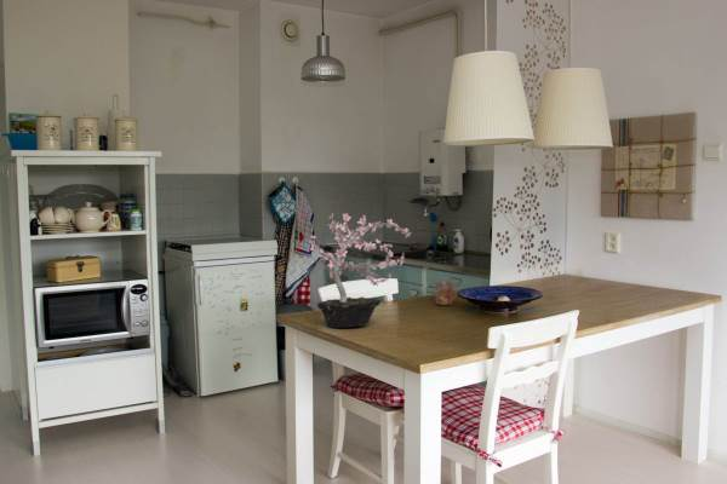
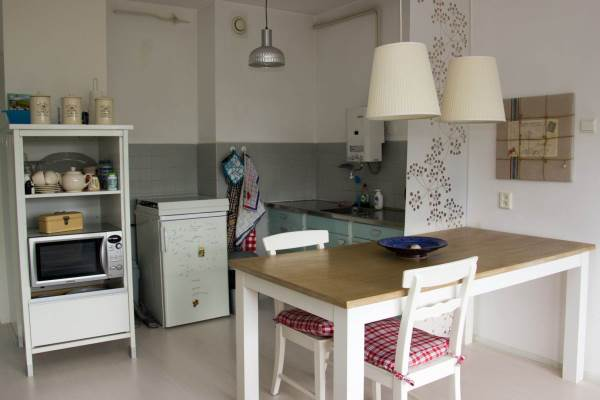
- mug [434,281,459,306]
- potted plant [309,212,413,329]
